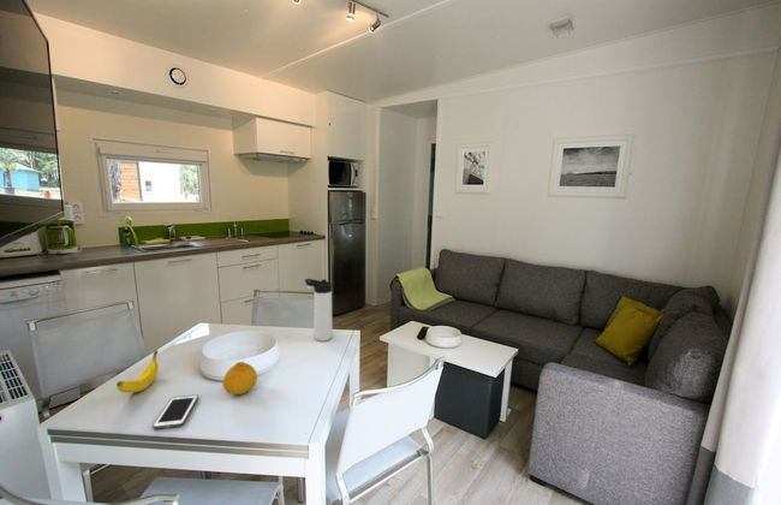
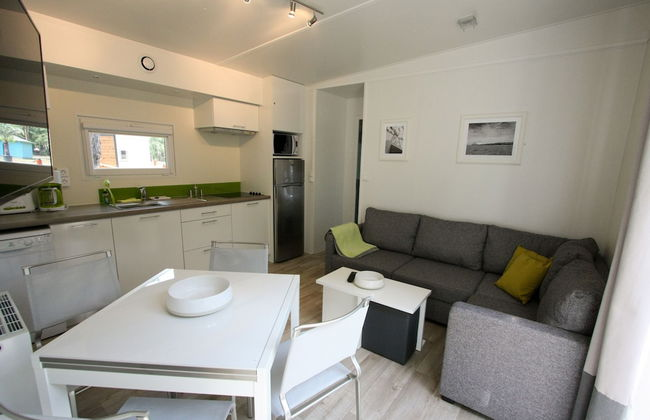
- thermos bottle [304,278,334,343]
- cell phone [151,393,199,430]
- fruit [221,361,258,396]
- banana [115,349,160,394]
